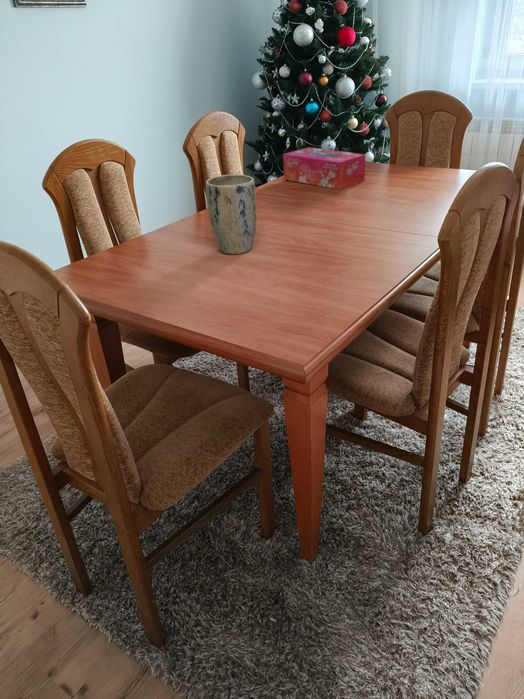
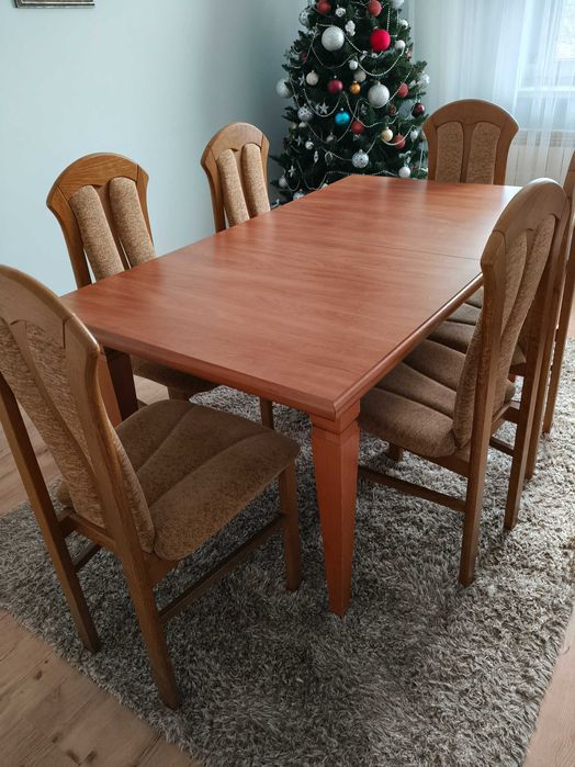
- plant pot [205,173,257,255]
- tissue box [282,146,366,190]
